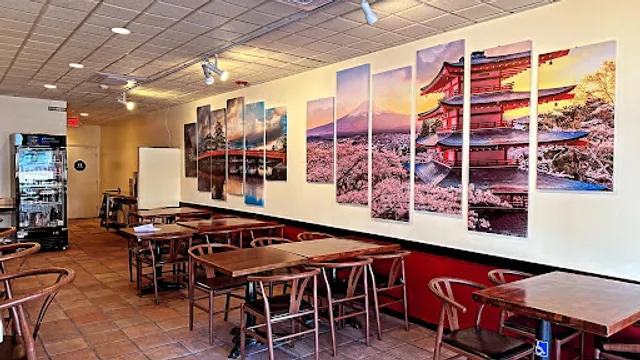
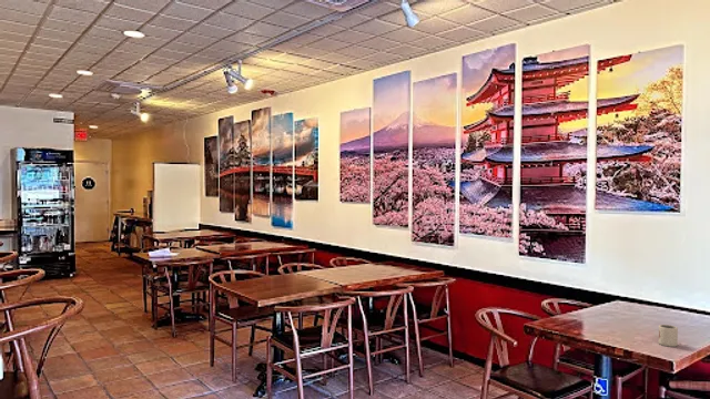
+ cup [658,324,679,348]
